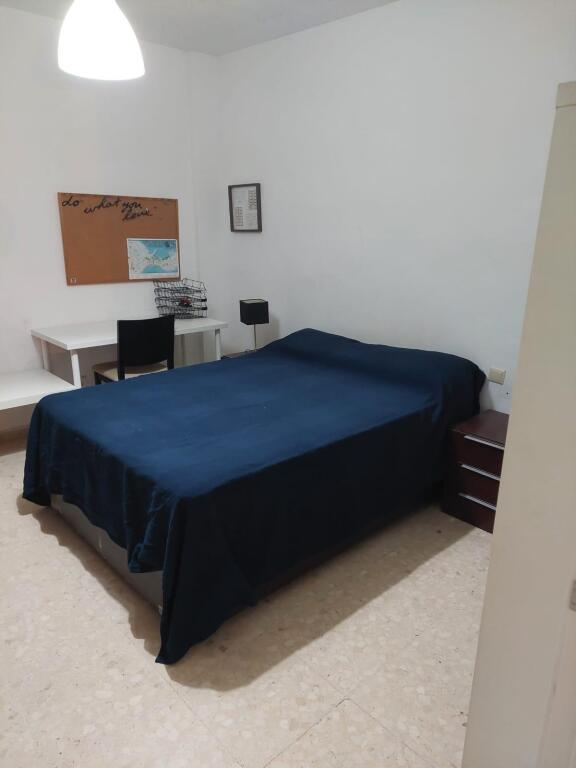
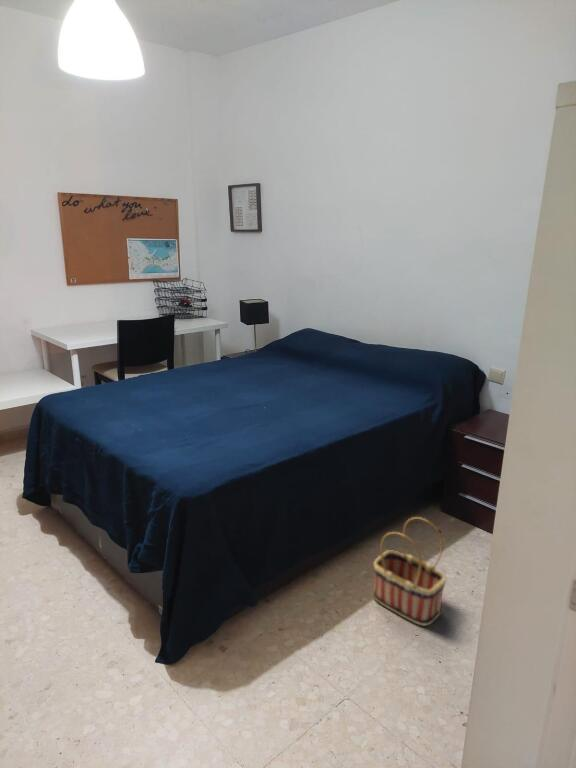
+ basket [372,516,447,627]
